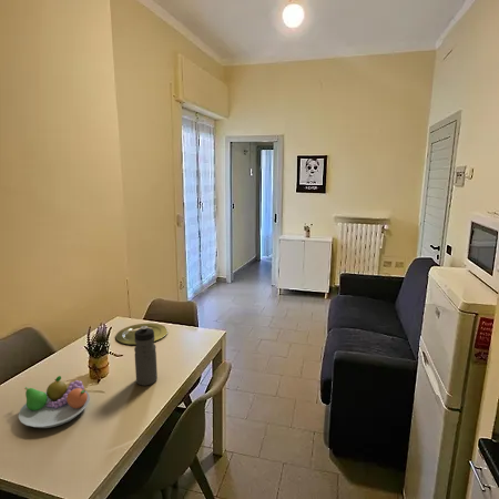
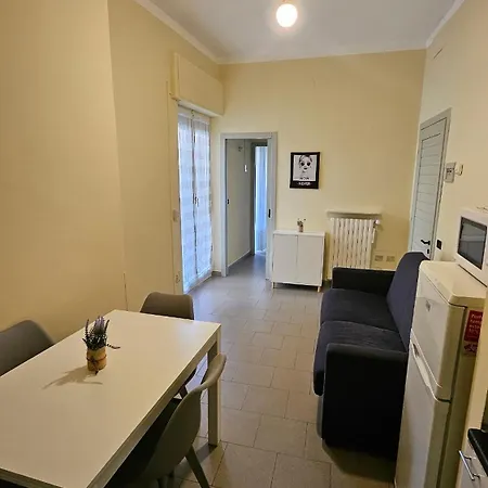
- water bottle [133,326,159,387]
- fruit bowl [18,375,91,429]
- plate [115,322,169,346]
